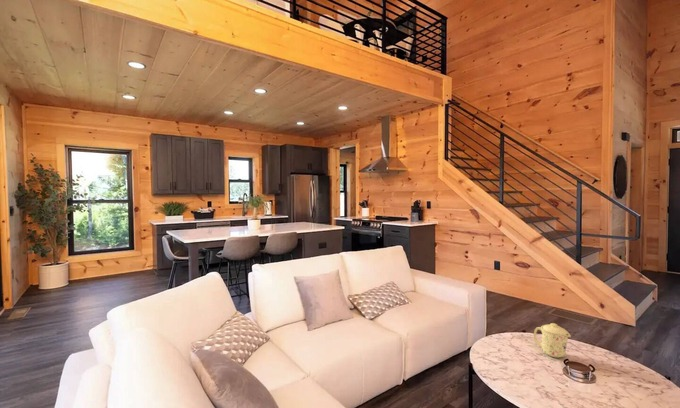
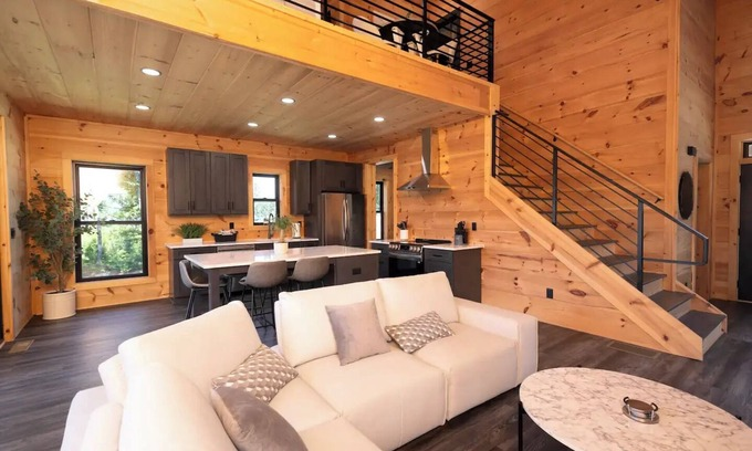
- mug [533,322,572,359]
